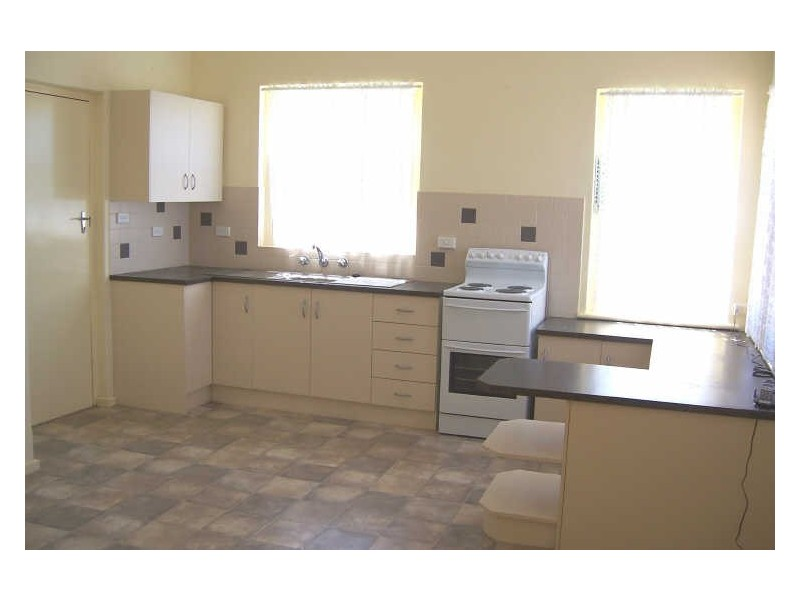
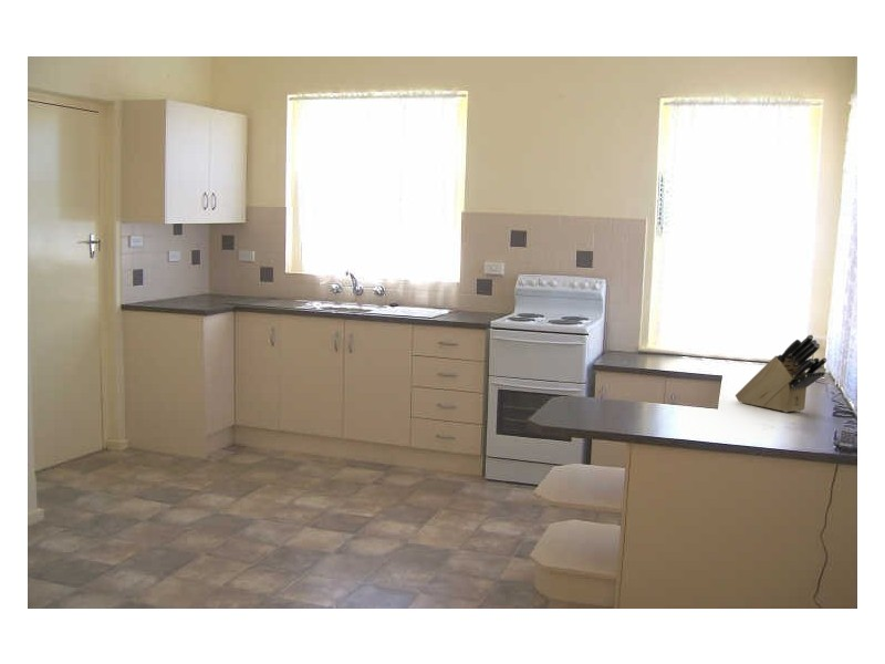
+ knife block [735,333,829,414]
